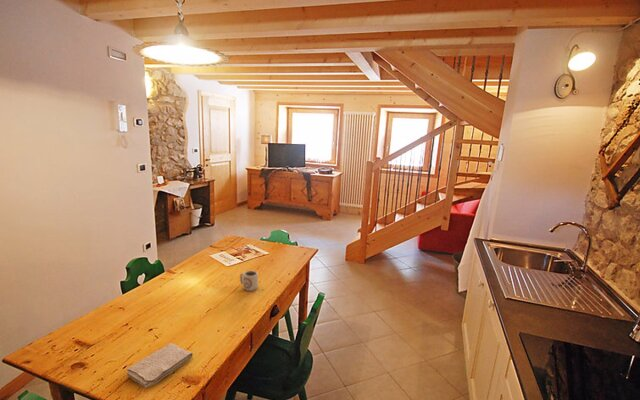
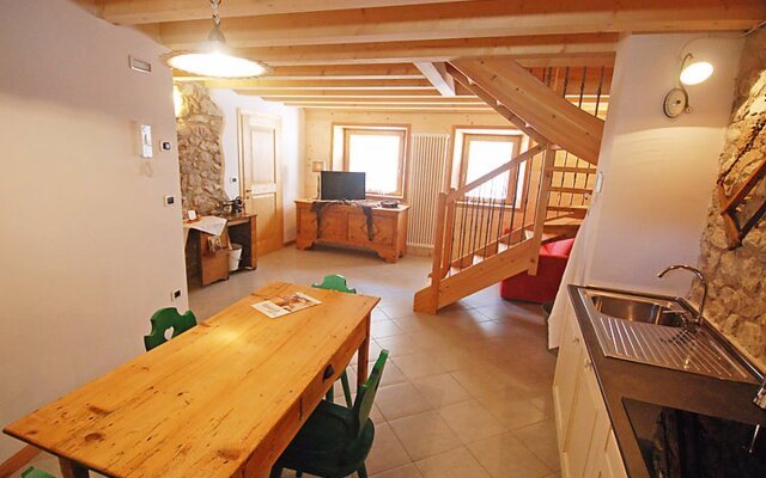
- cup [239,270,259,292]
- washcloth [126,342,194,389]
